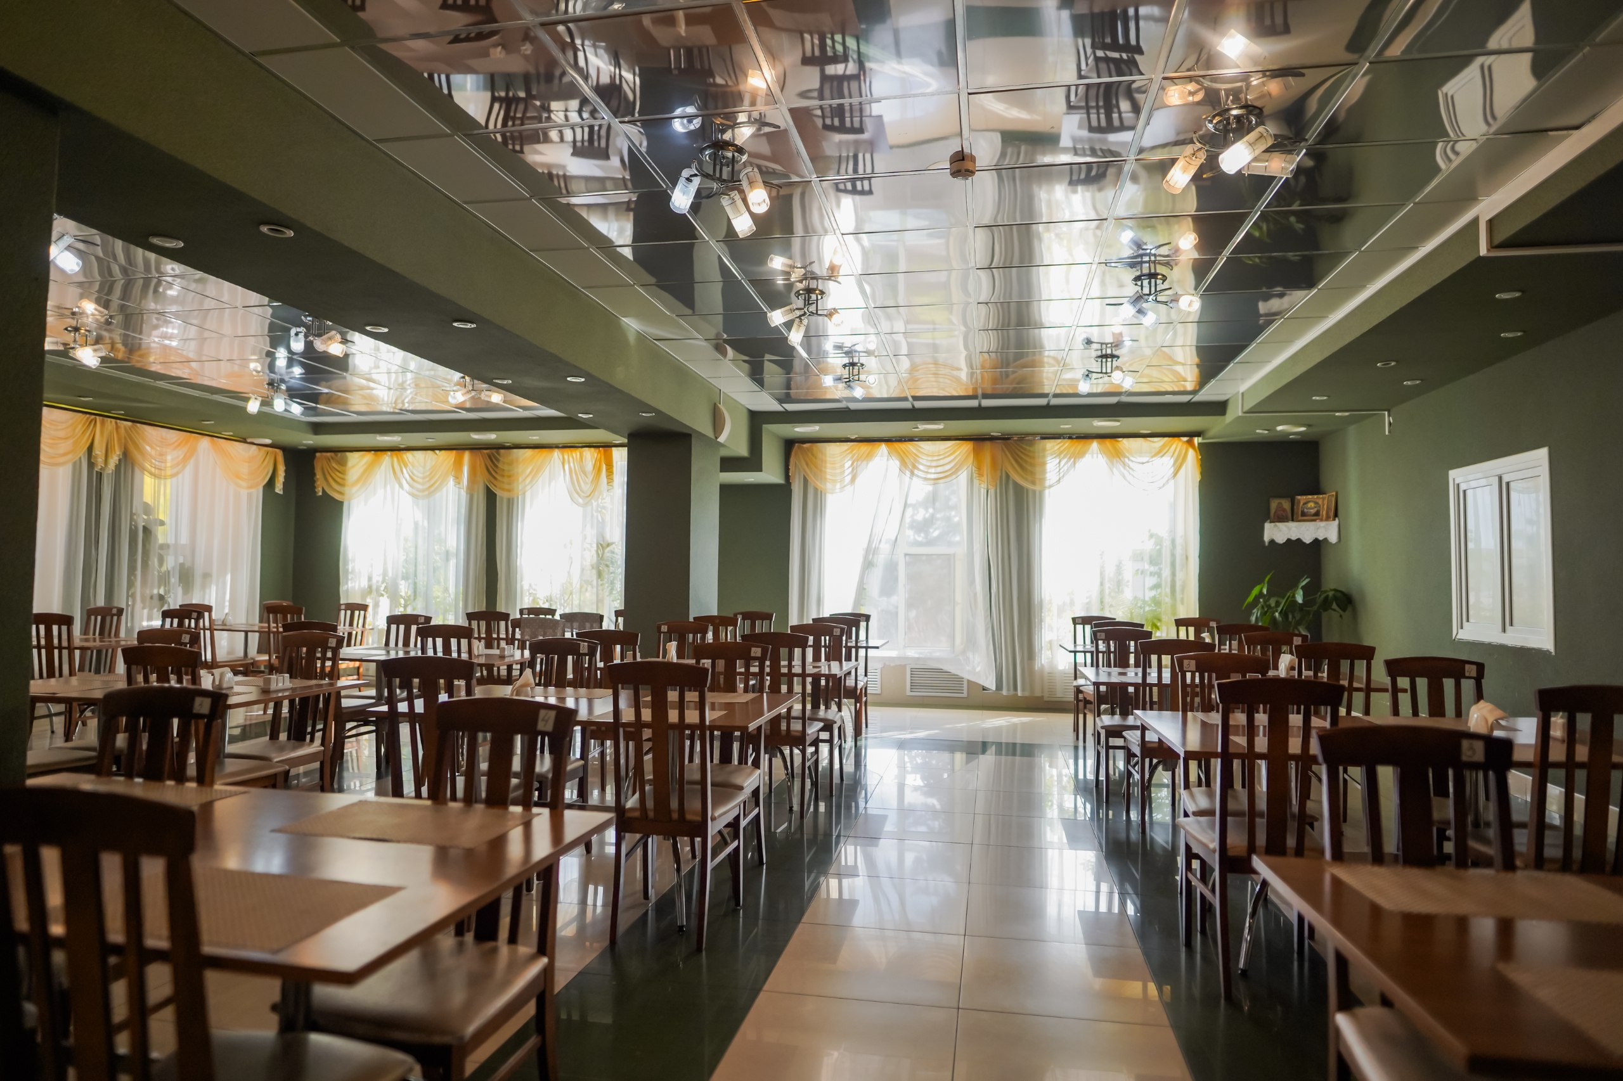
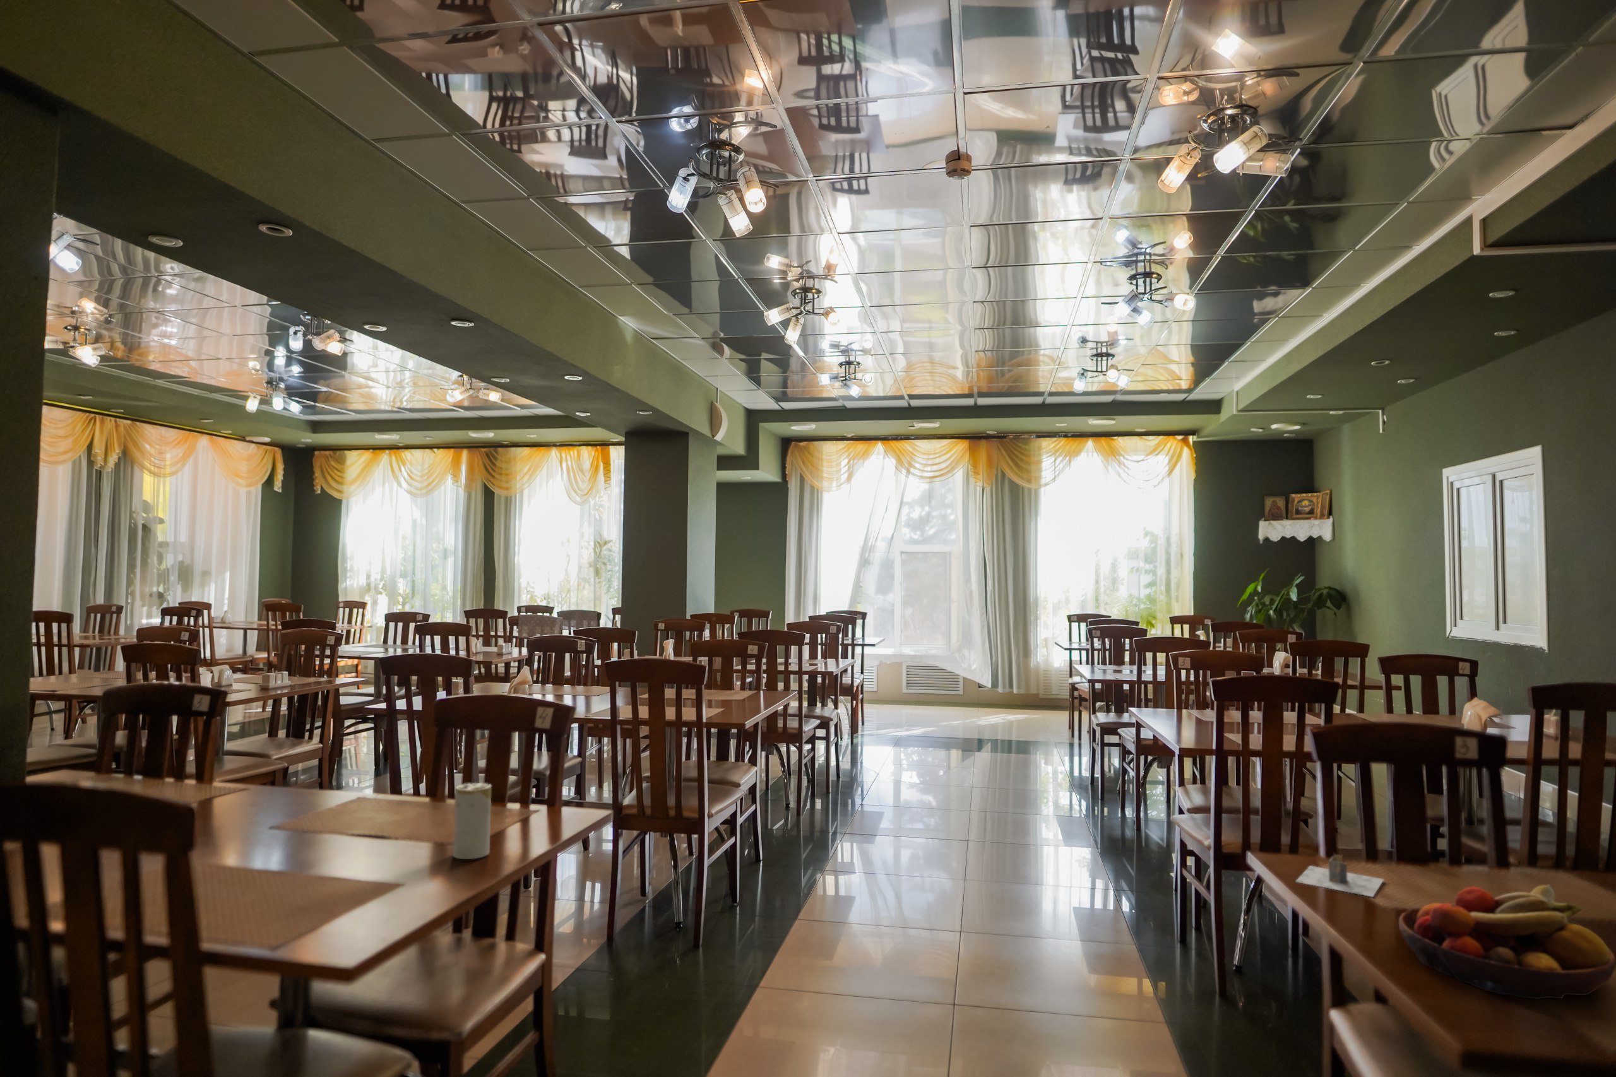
+ fruit bowl [1399,885,1616,1000]
+ napkin holder [1295,852,1384,898]
+ candle [453,783,491,859]
